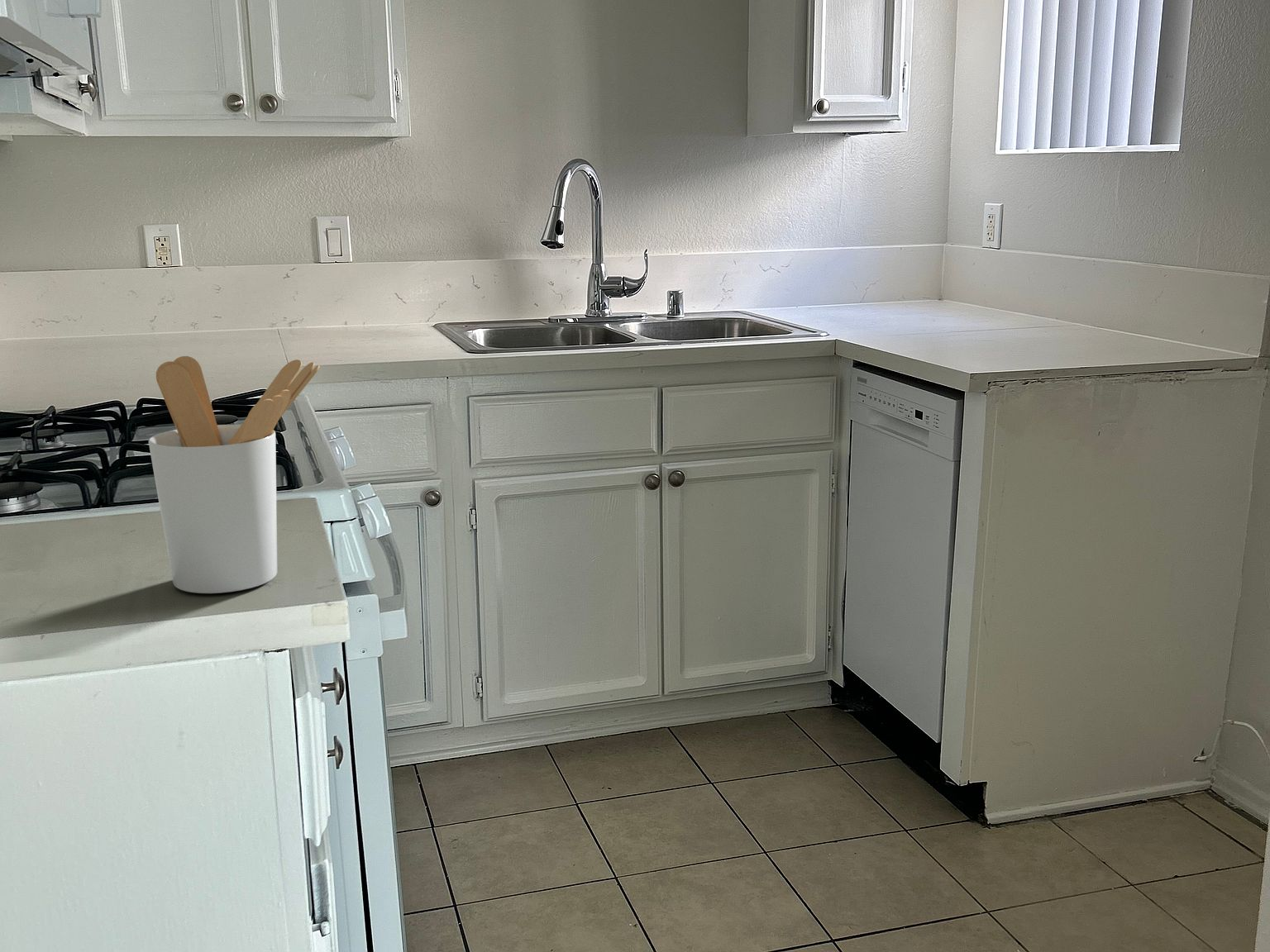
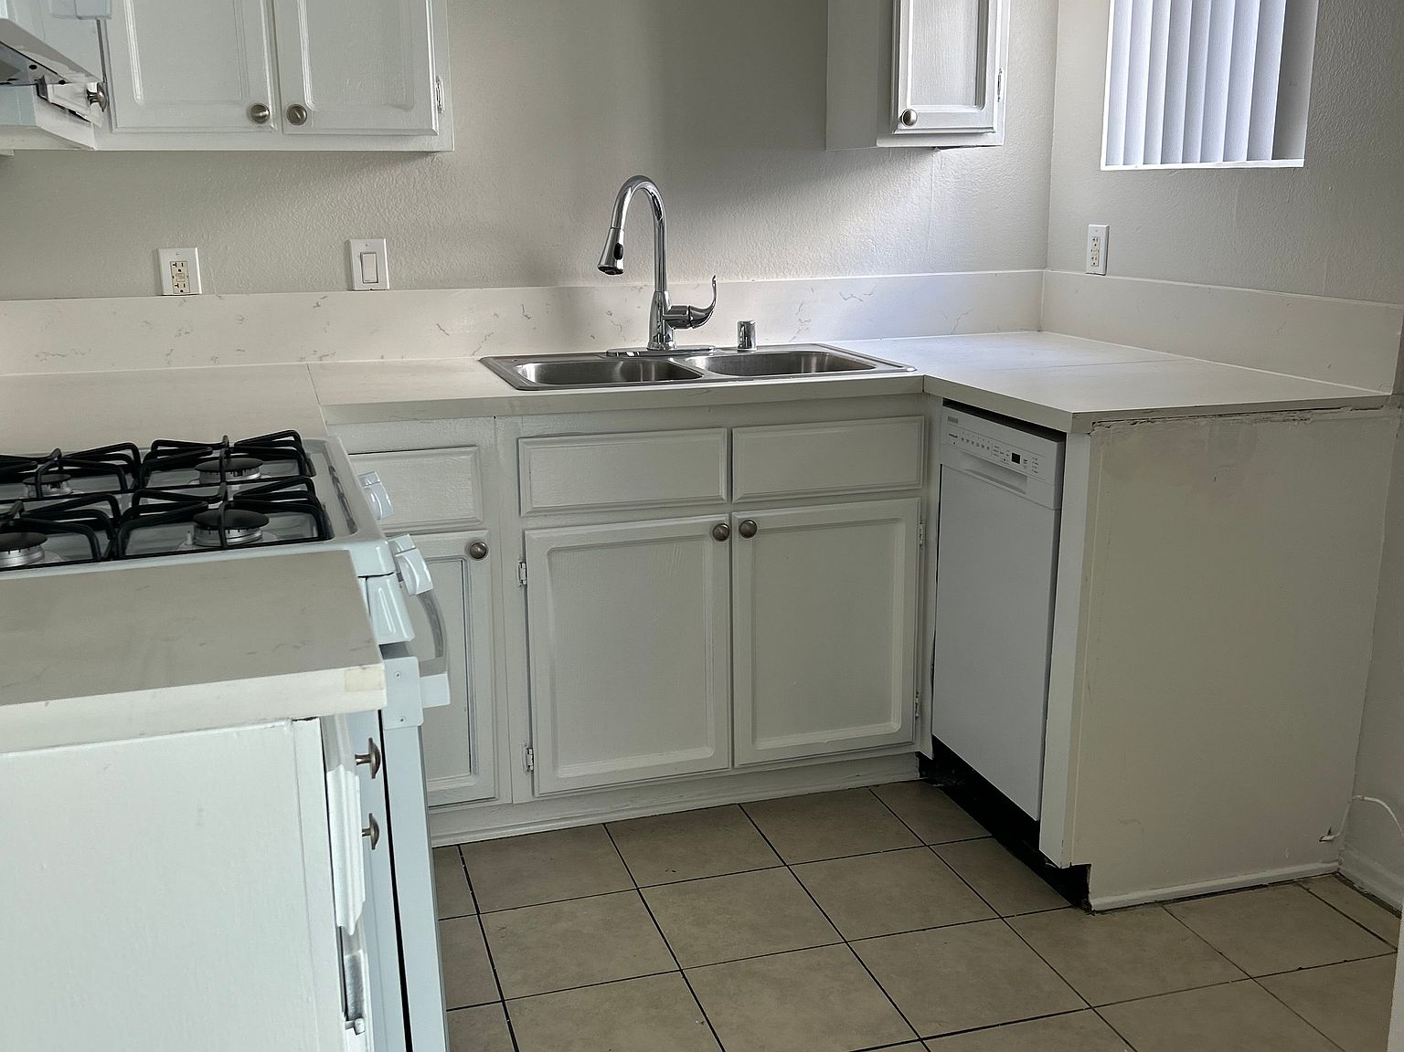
- utensil holder [148,355,321,594]
